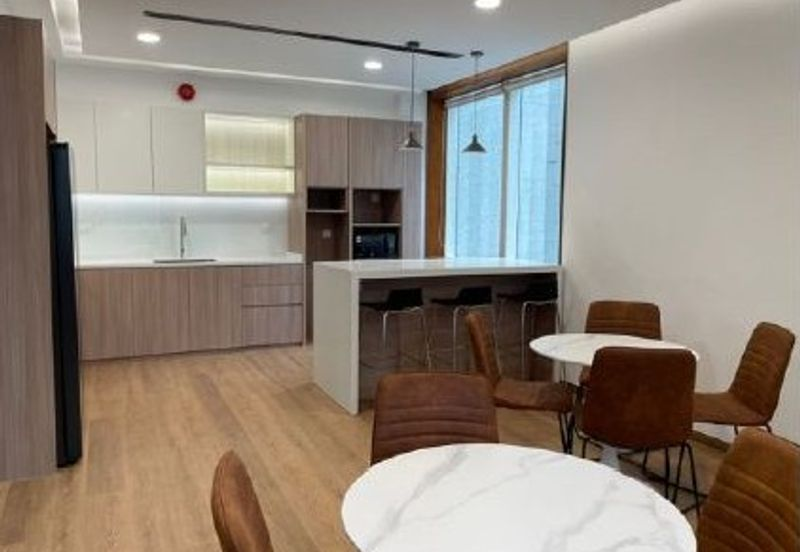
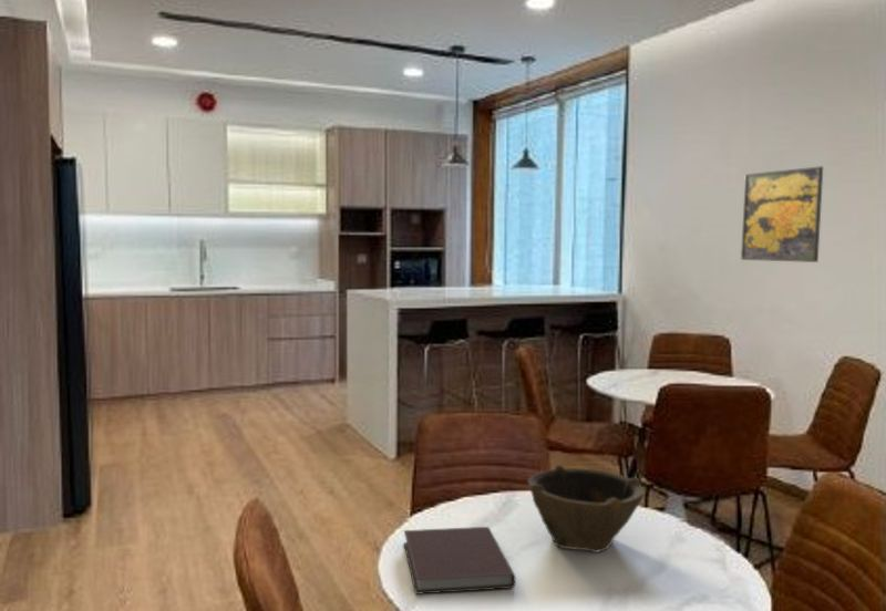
+ bowl [527,464,646,553]
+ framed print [740,165,824,263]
+ notebook [403,526,516,596]
